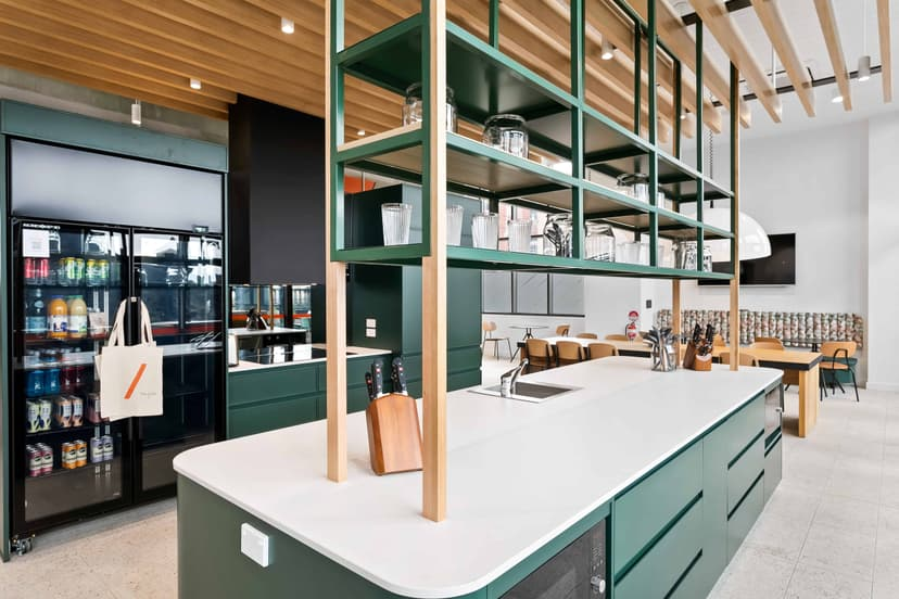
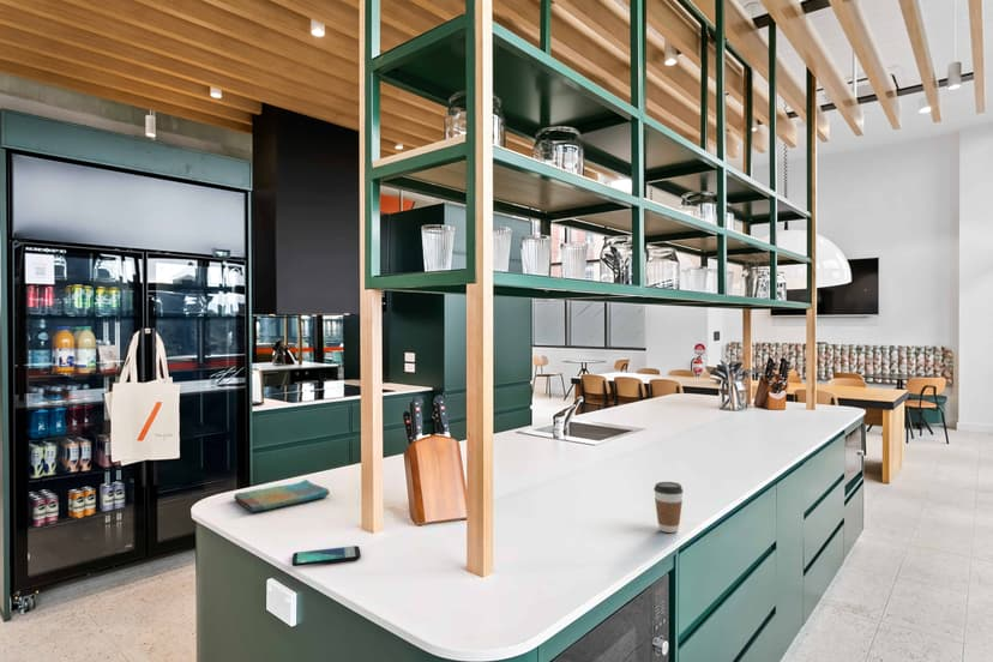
+ coffee cup [652,481,684,534]
+ dish towel [233,479,331,513]
+ smartphone [290,544,362,567]
